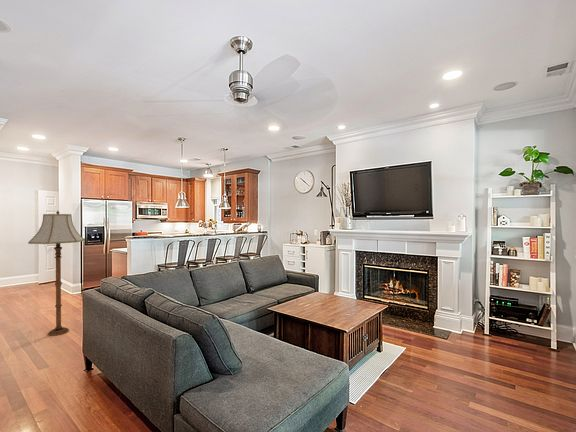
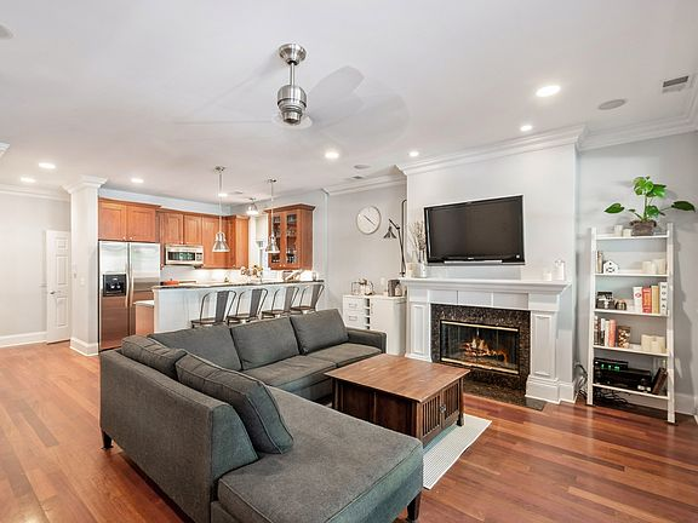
- floor lamp [27,210,85,337]
